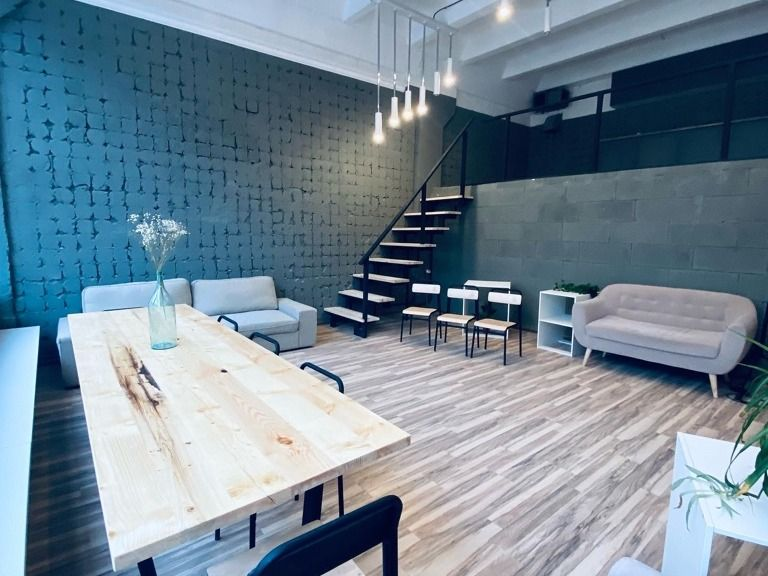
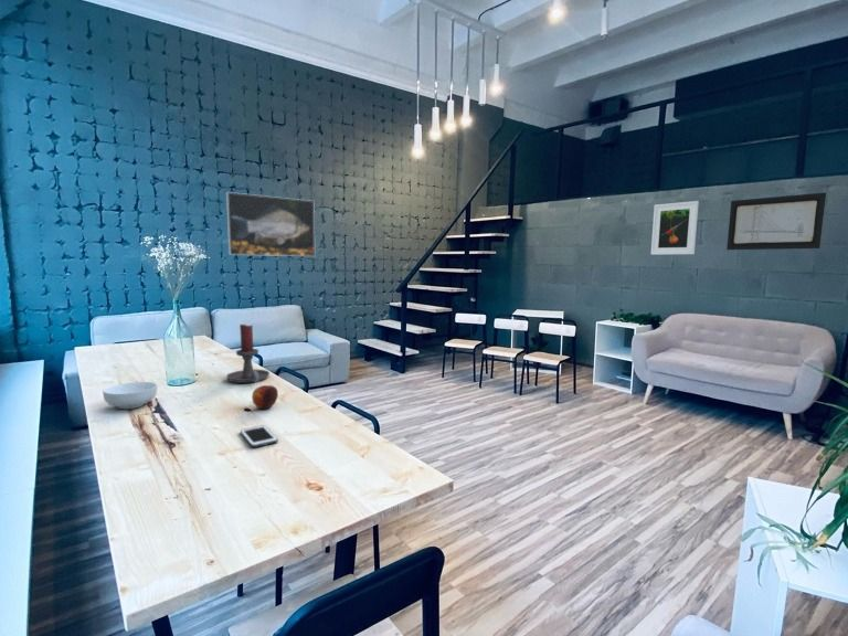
+ wall art [725,191,828,251]
+ apple [251,384,279,410]
+ candle holder [225,324,271,384]
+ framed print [225,191,316,257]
+ cereal bowl [102,381,158,410]
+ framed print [650,200,700,256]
+ cell phone [240,424,279,448]
